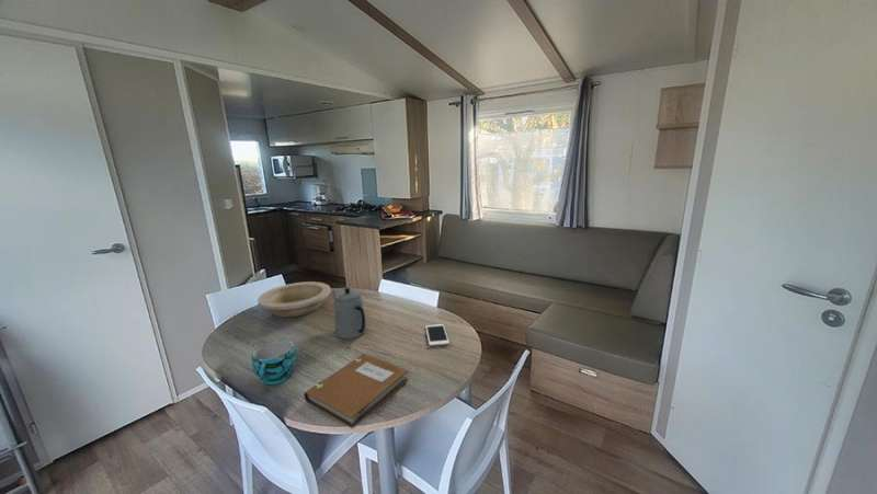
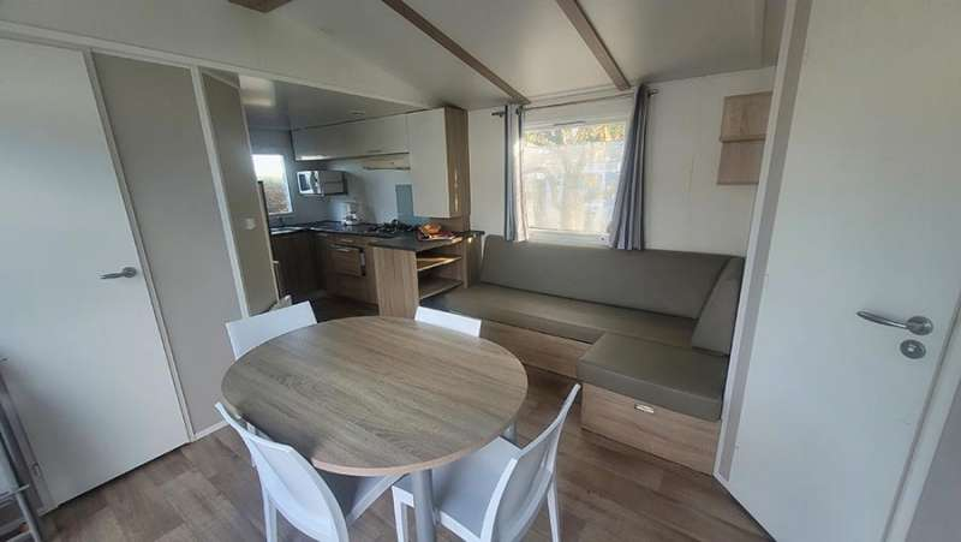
- teapot [331,287,368,340]
- cup [251,338,297,386]
- cell phone [424,323,451,347]
- notebook [303,353,409,429]
- bowl [257,280,332,319]
